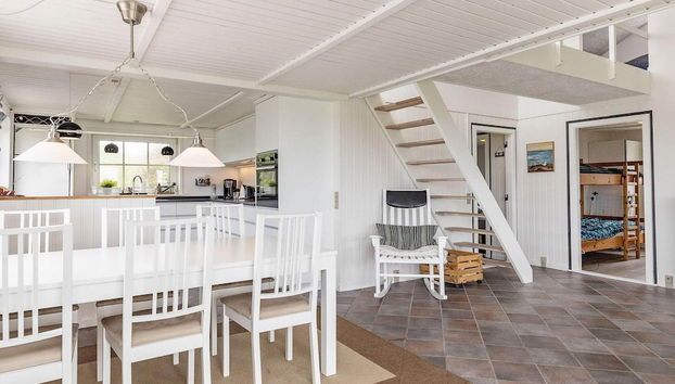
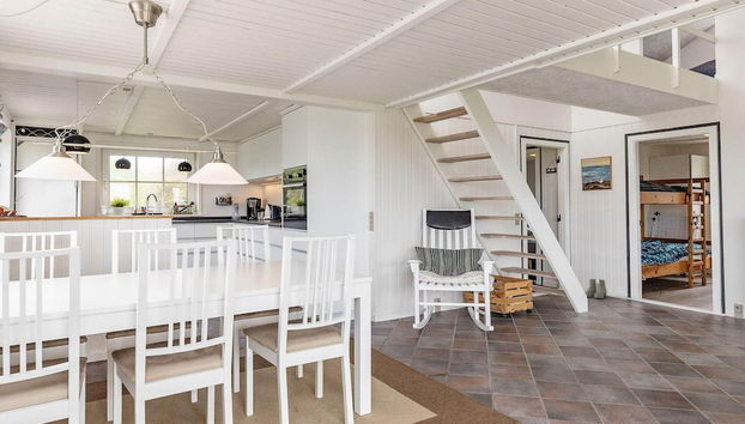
+ boots [585,278,607,299]
